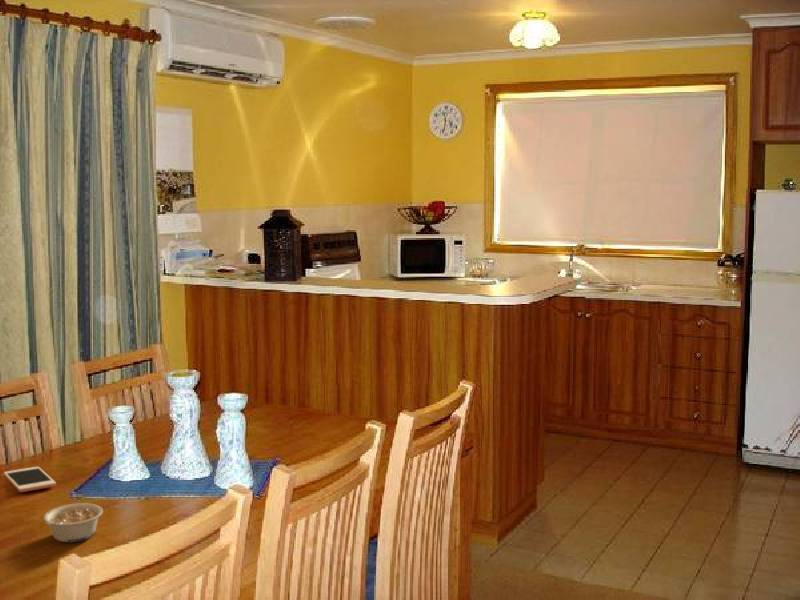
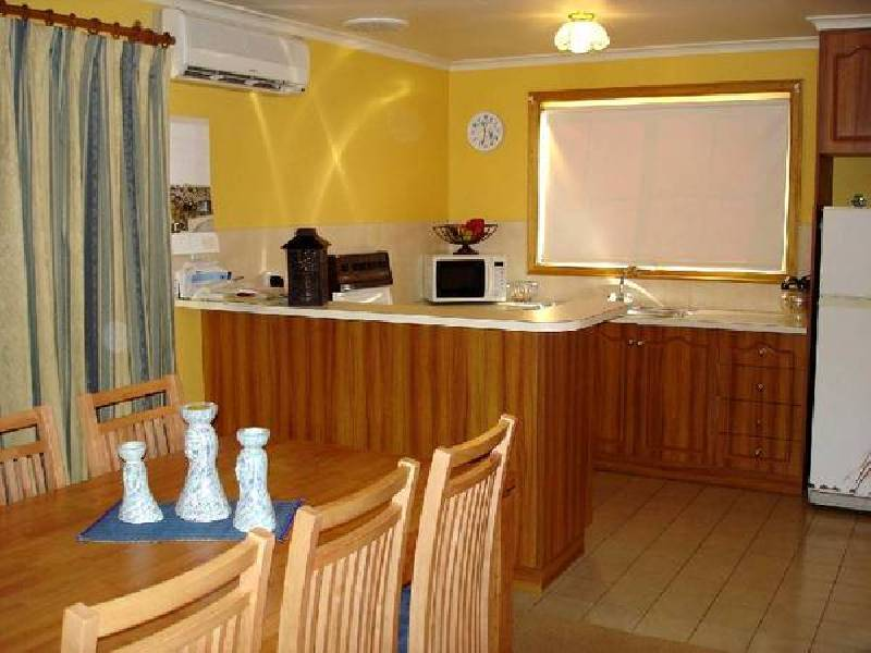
- legume [43,502,104,543]
- cell phone [3,466,57,493]
